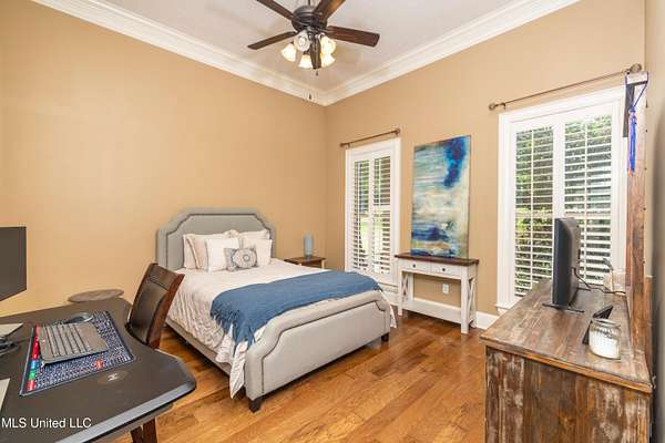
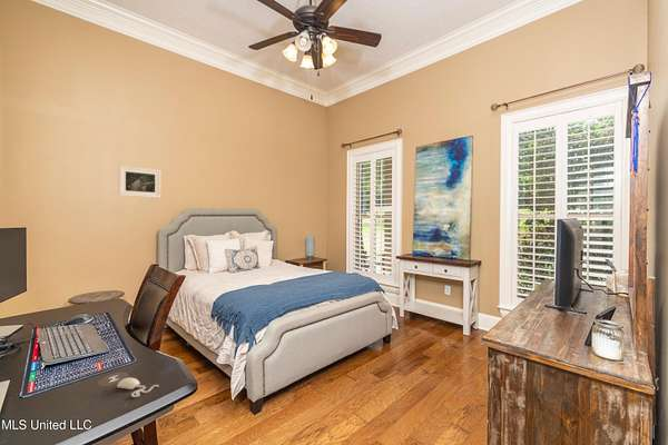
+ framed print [118,165,163,199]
+ computer mouse [116,377,160,398]
